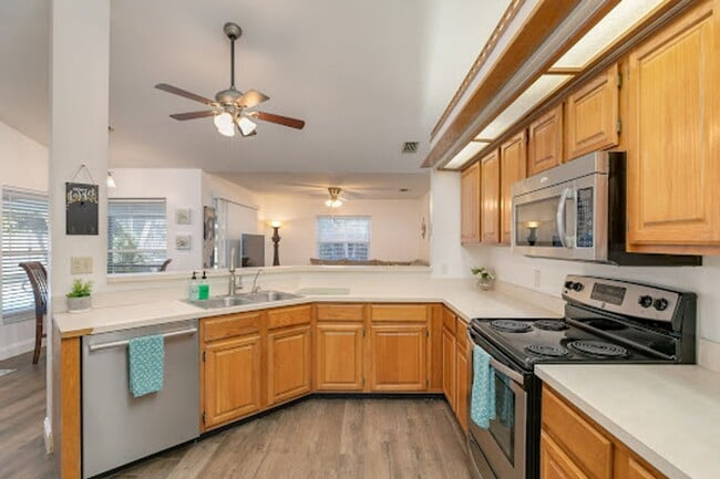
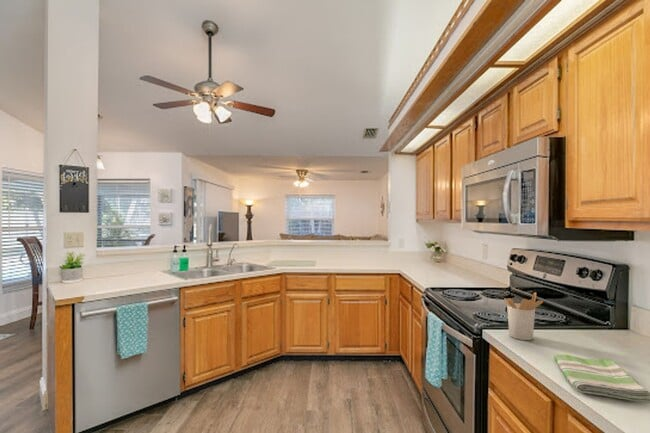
+ utensil holder [503,291,544,341]
+ dish towel [553,354,650,405]
